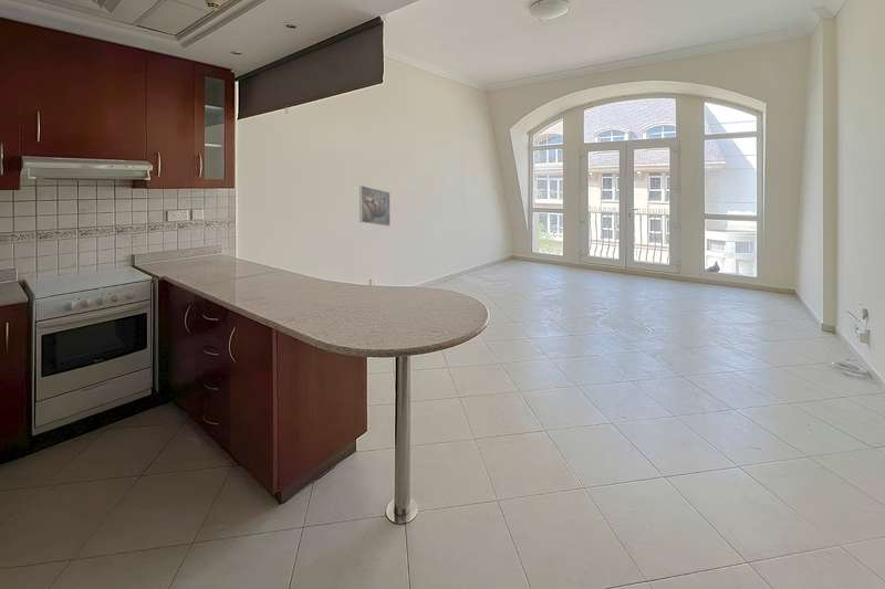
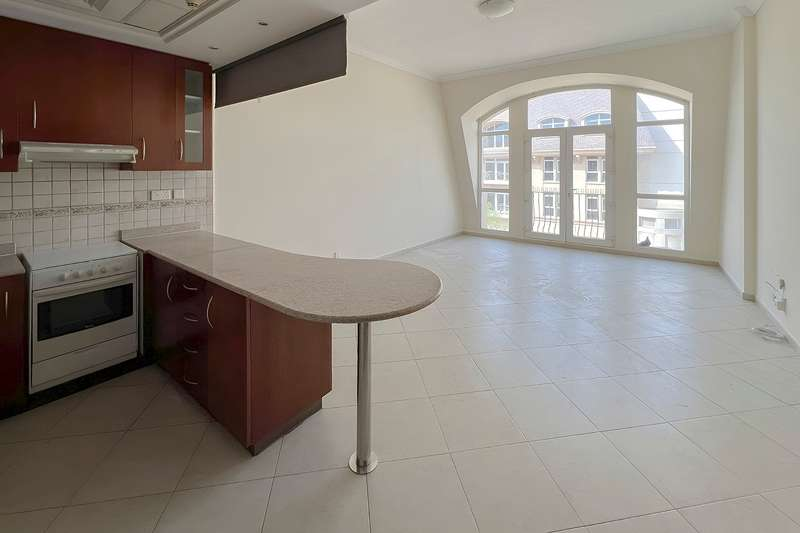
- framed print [358,185,392,228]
